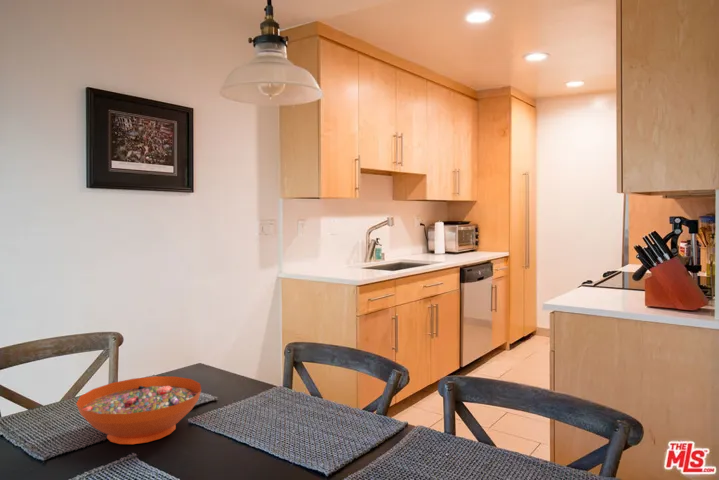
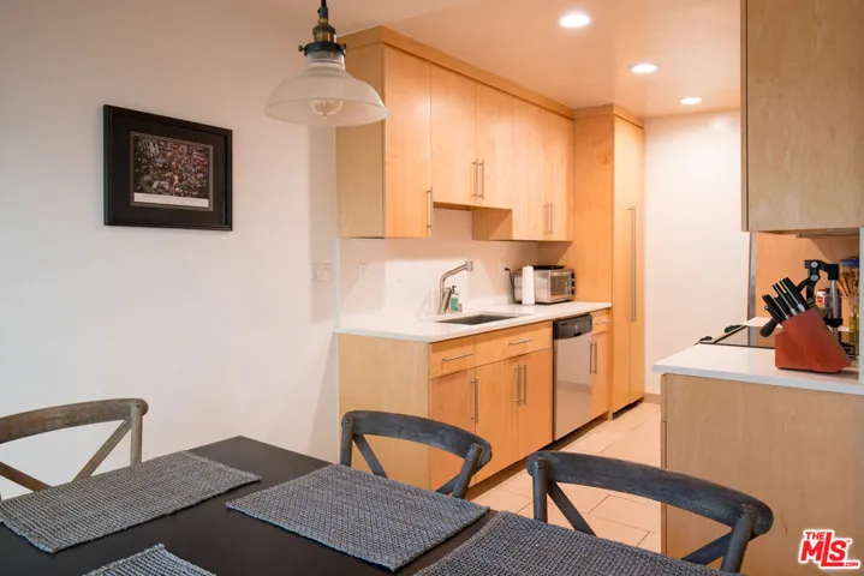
- decorative bowl [75,375,202,445]
